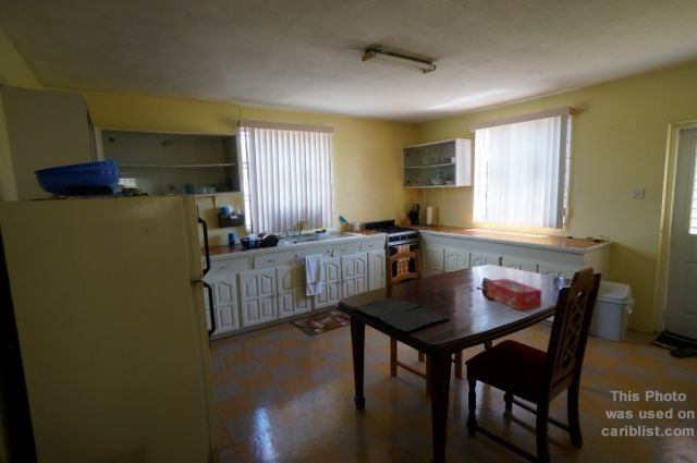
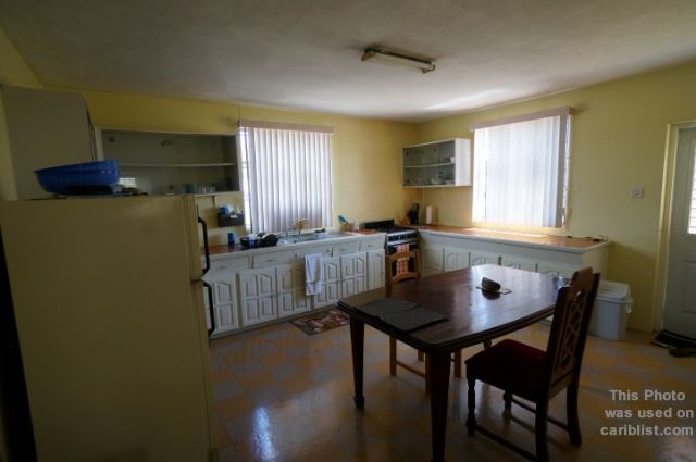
- tissue box [486,278,542,312]
